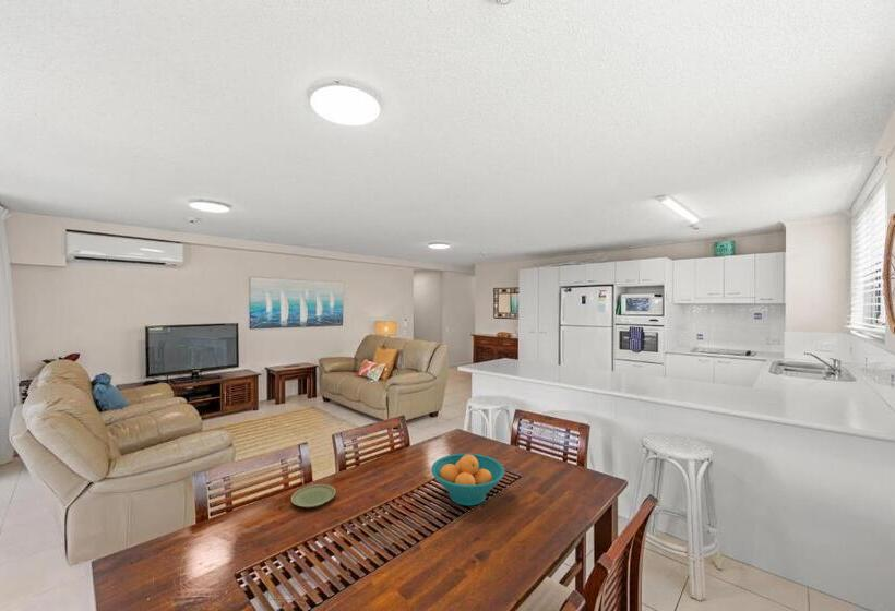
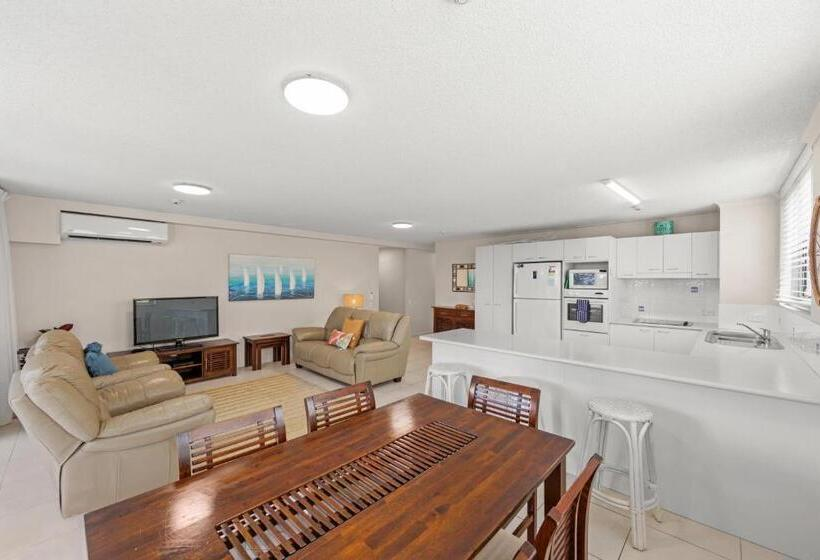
- fruit bowl [430,453,505,506]
- plate [290,483,336,508]
